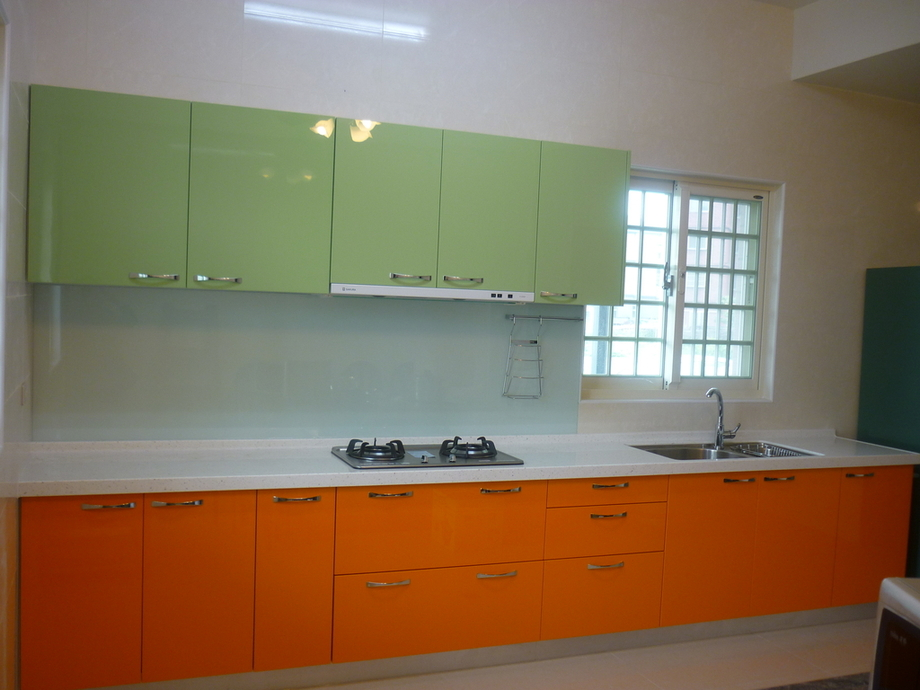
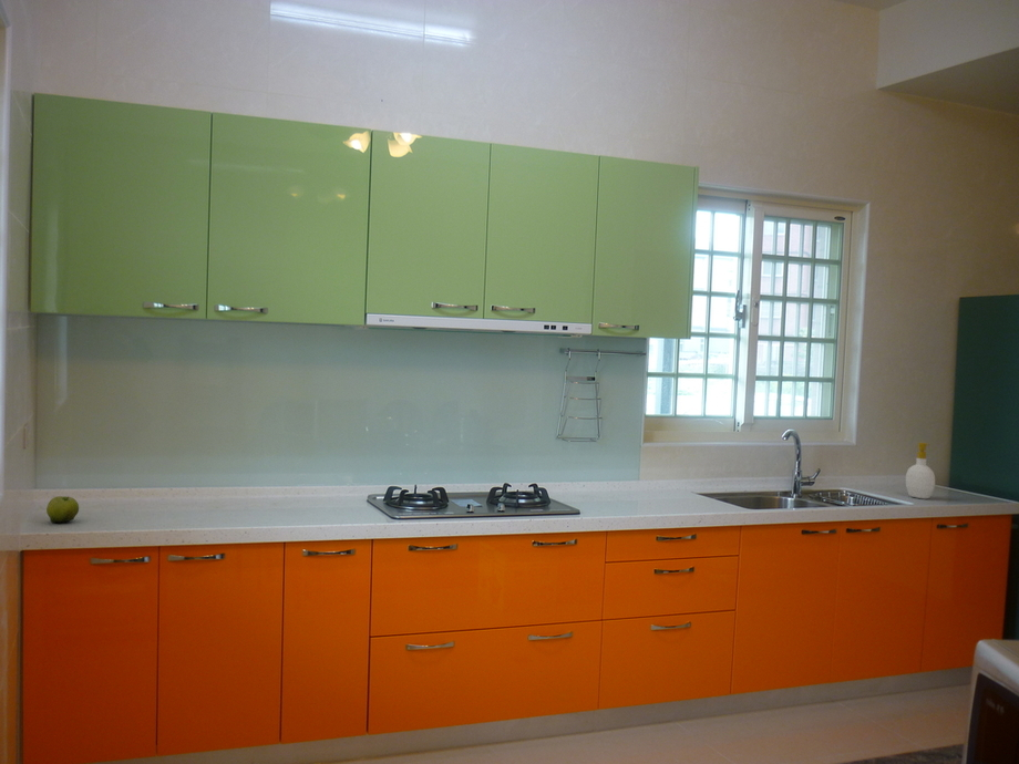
+ fruit [45,495,80,524]
+ soap bottle [905,442,936,500]
